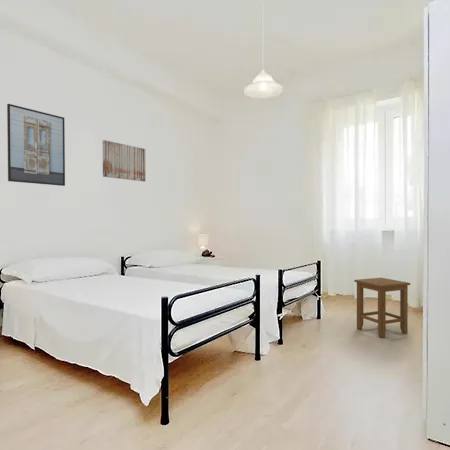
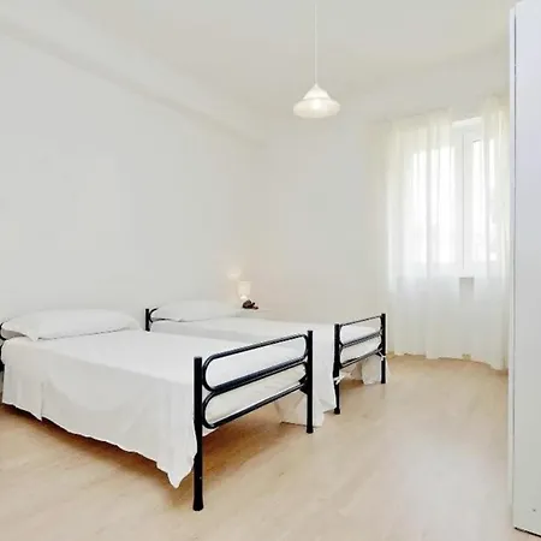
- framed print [6,103,66,187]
- wall art [102,139,147,182]
- stool [353,277,411,339]
